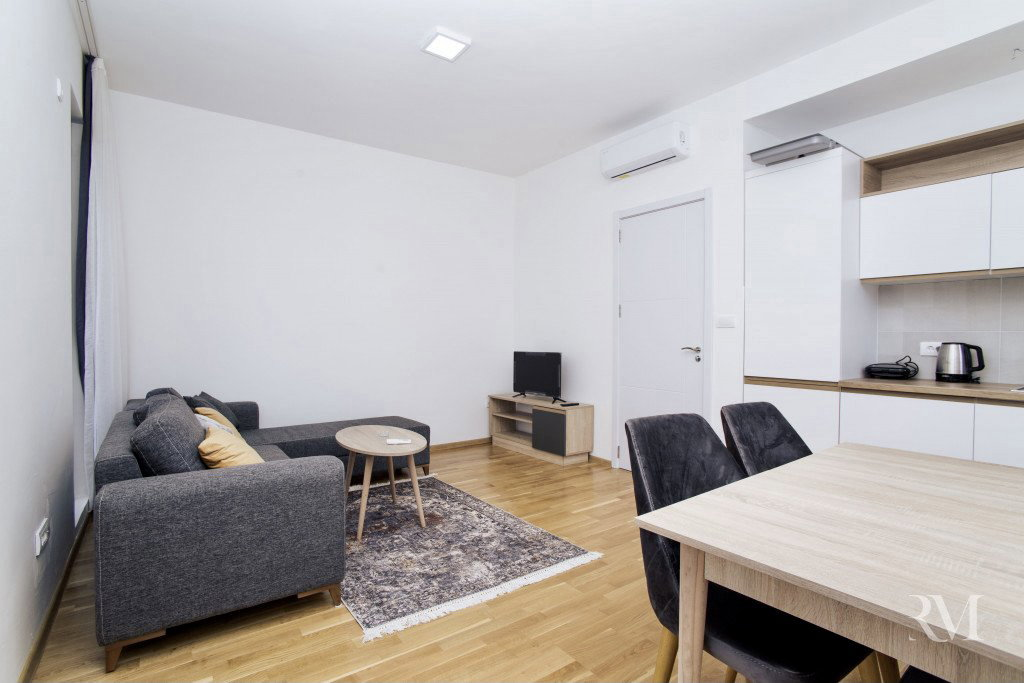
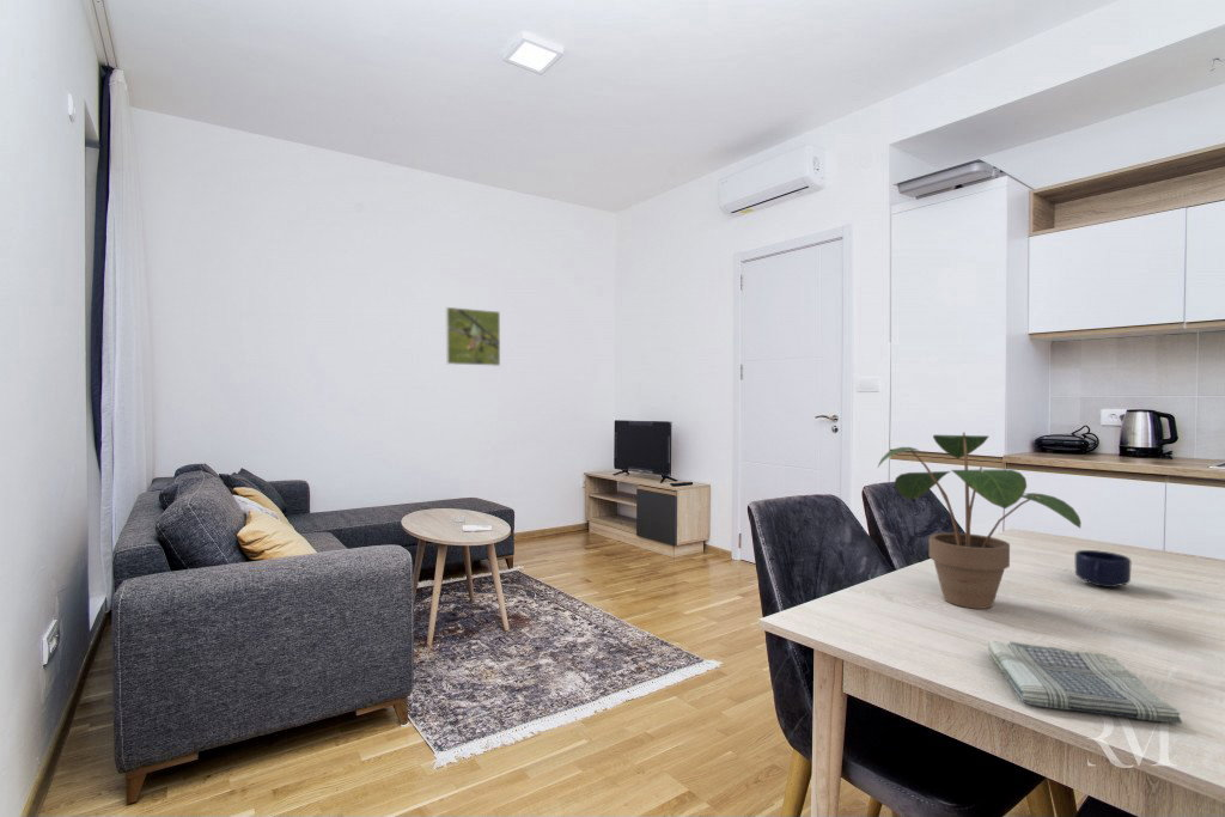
+ potted plant [877,431,1083,610]
+ mug [1074,549,1132,589]
+ dish towel [987,639,1183,725]
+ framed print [445,306,501,367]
